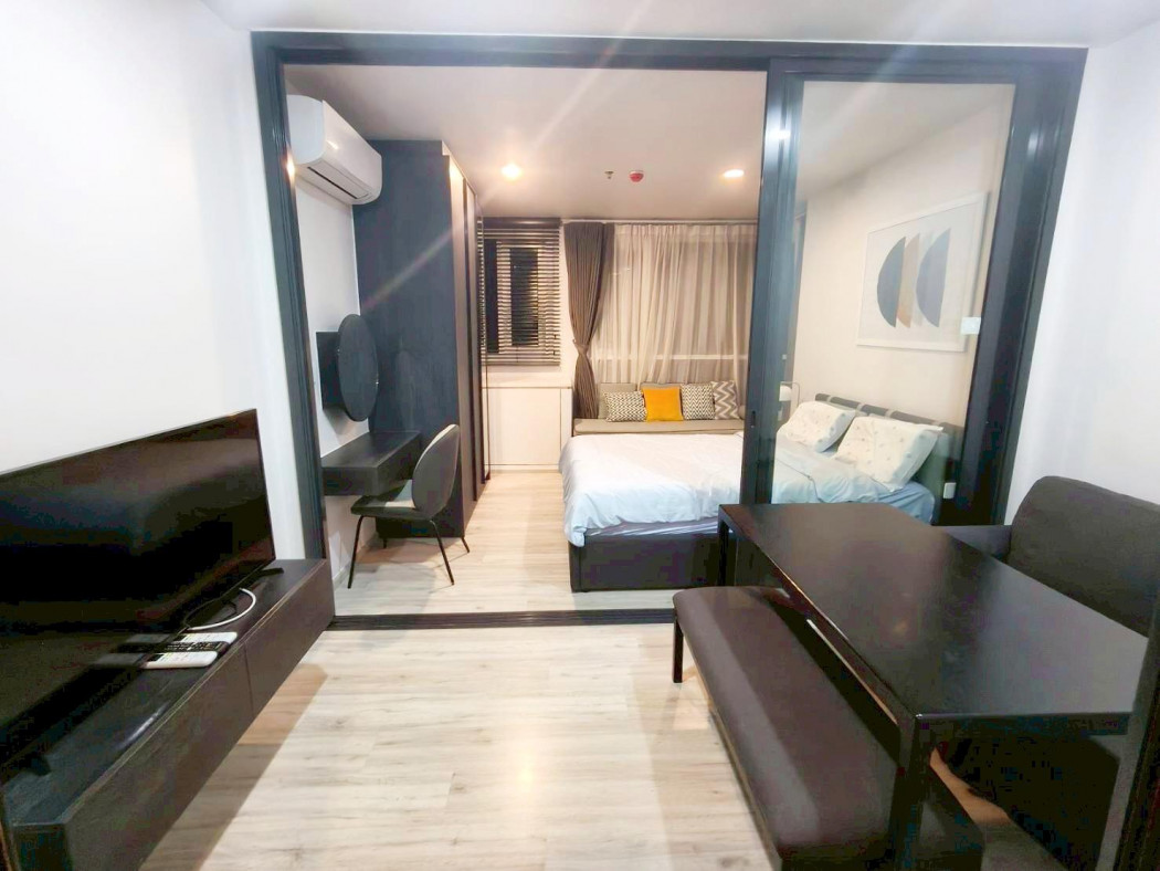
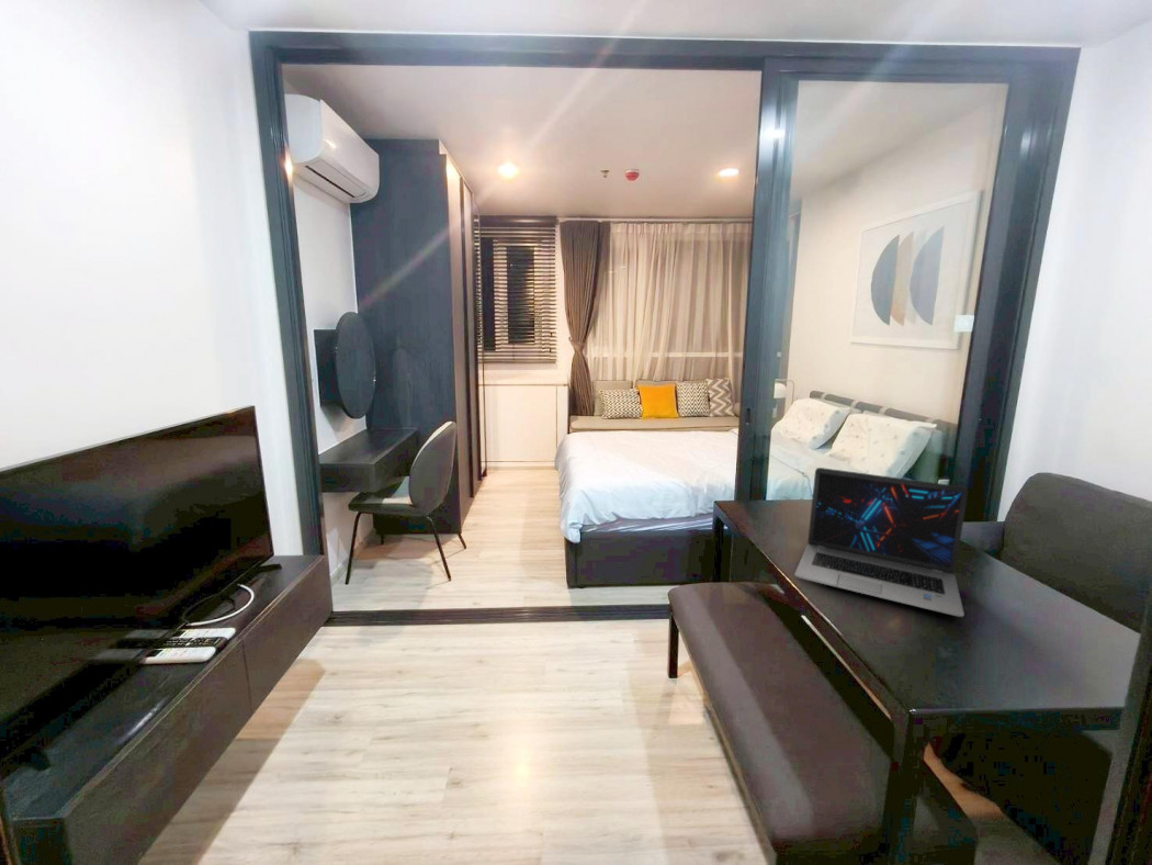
+ laptop [793,467,969,618]
